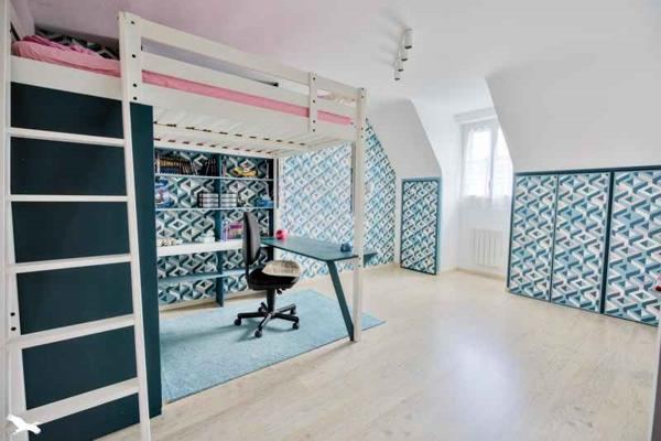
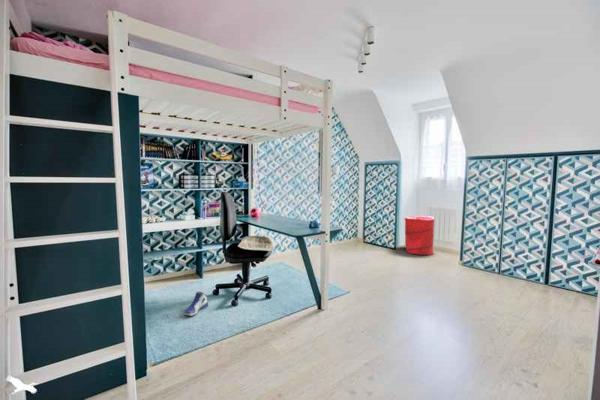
+ sneaker [183,291,209,317]
+ laundry hamper [404,215,435,256]
